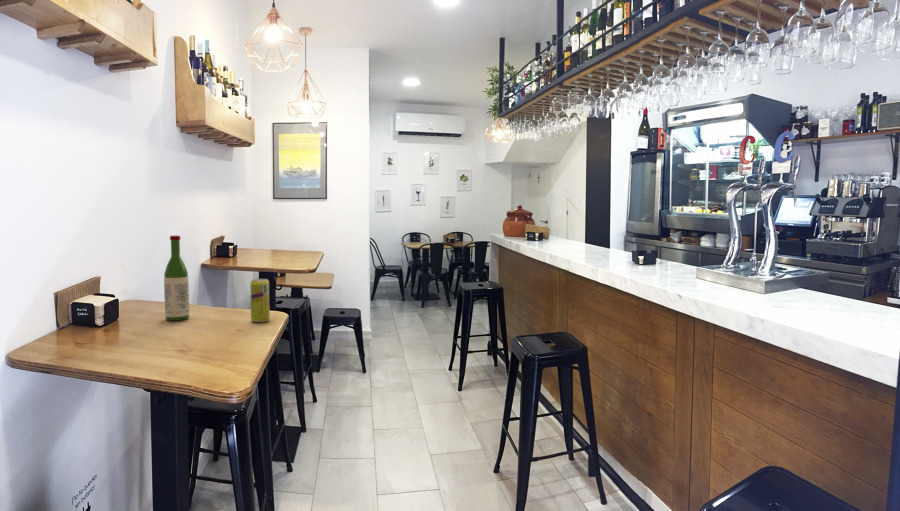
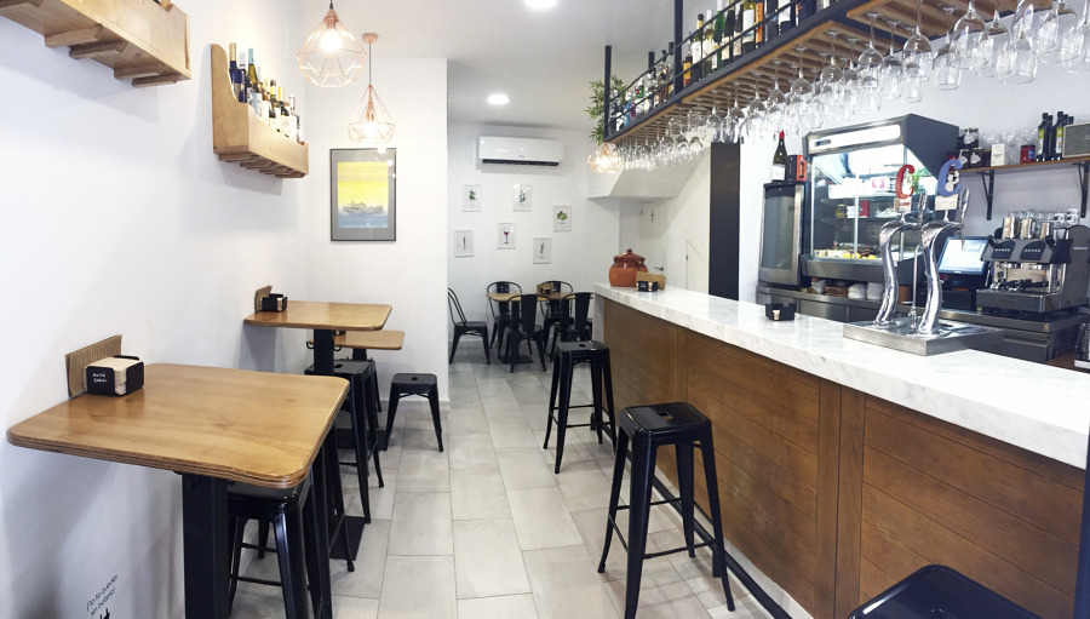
- beverage can [249,278,271,323]
- wine bottle [163,235,190,322]
